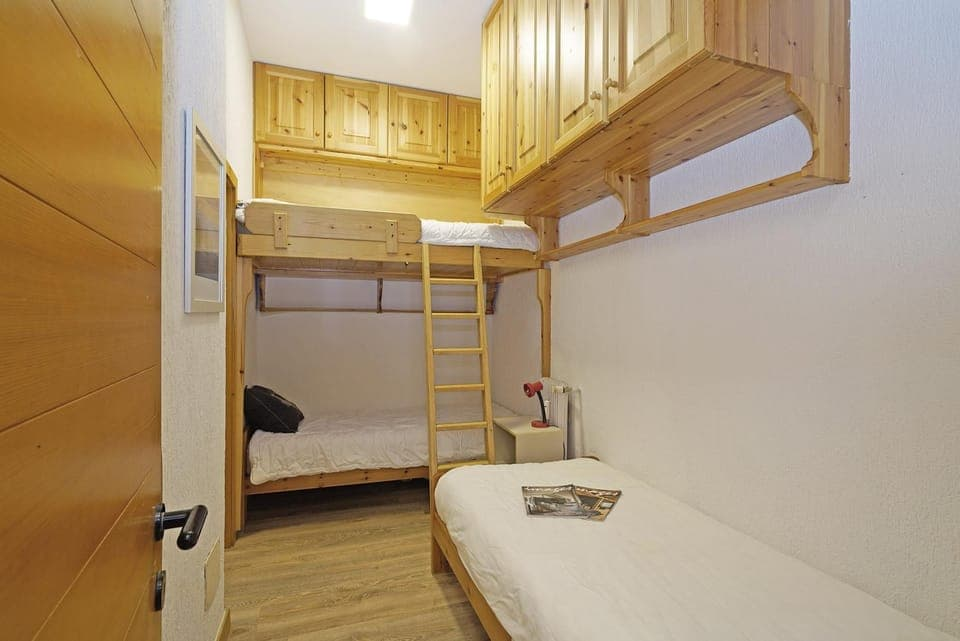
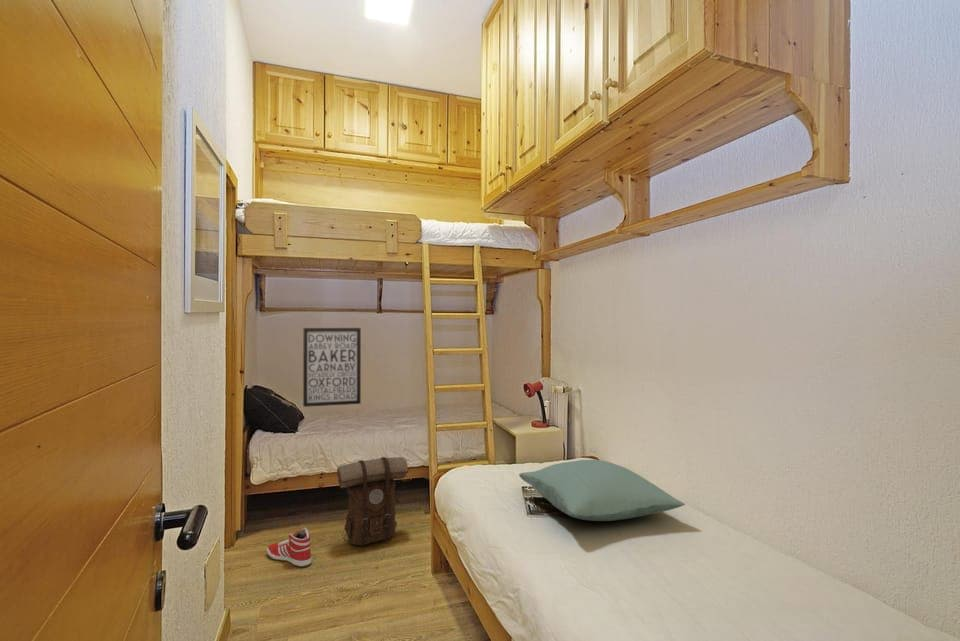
+ pillow [518,459,686,522]
+ backpack [336,456,409,547]
+ wall art [302,327,362,408]
+ sneaker [266,527,313,568]
